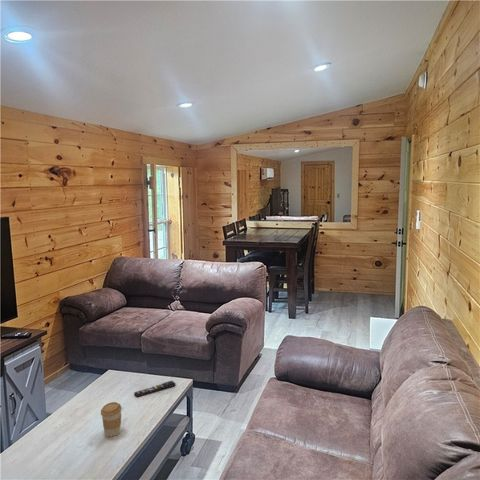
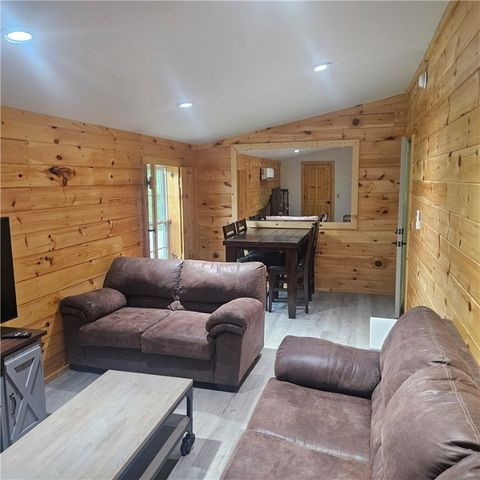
- coffee cup [100,401,123,438]
- remote control [133,380,177,398]
